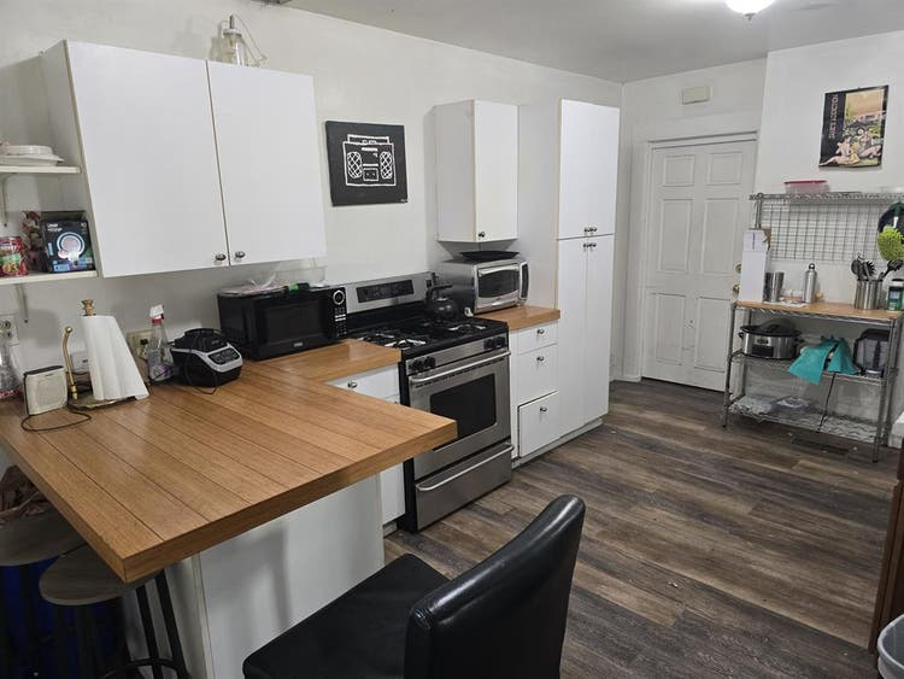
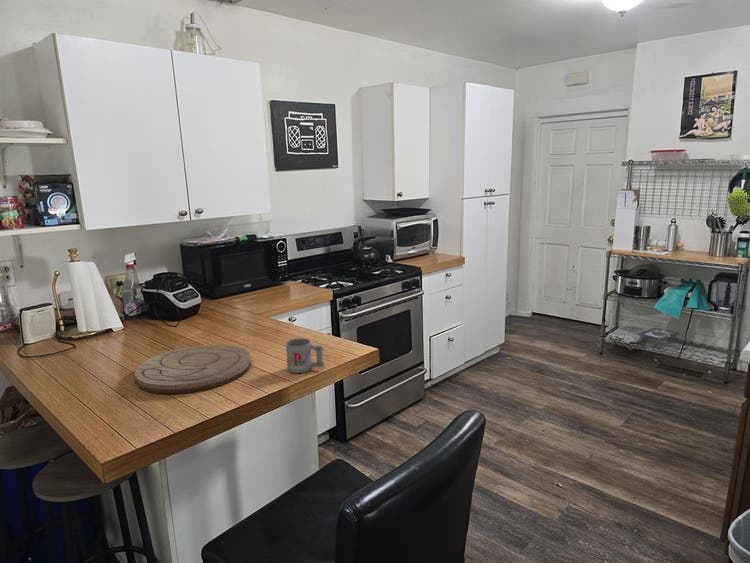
+ cutting board [134,344,252,395]
+ mug [285,337,326,374]
